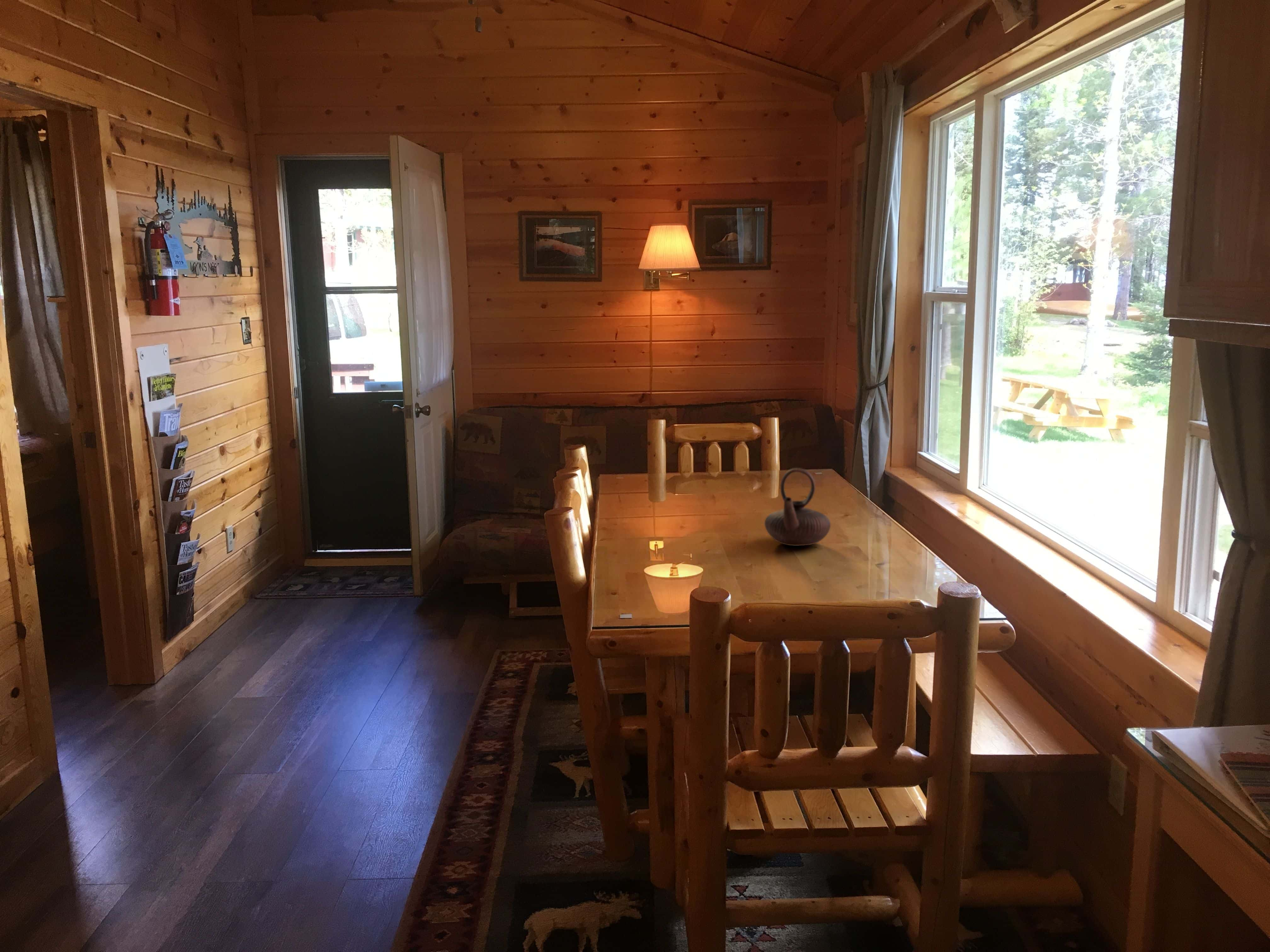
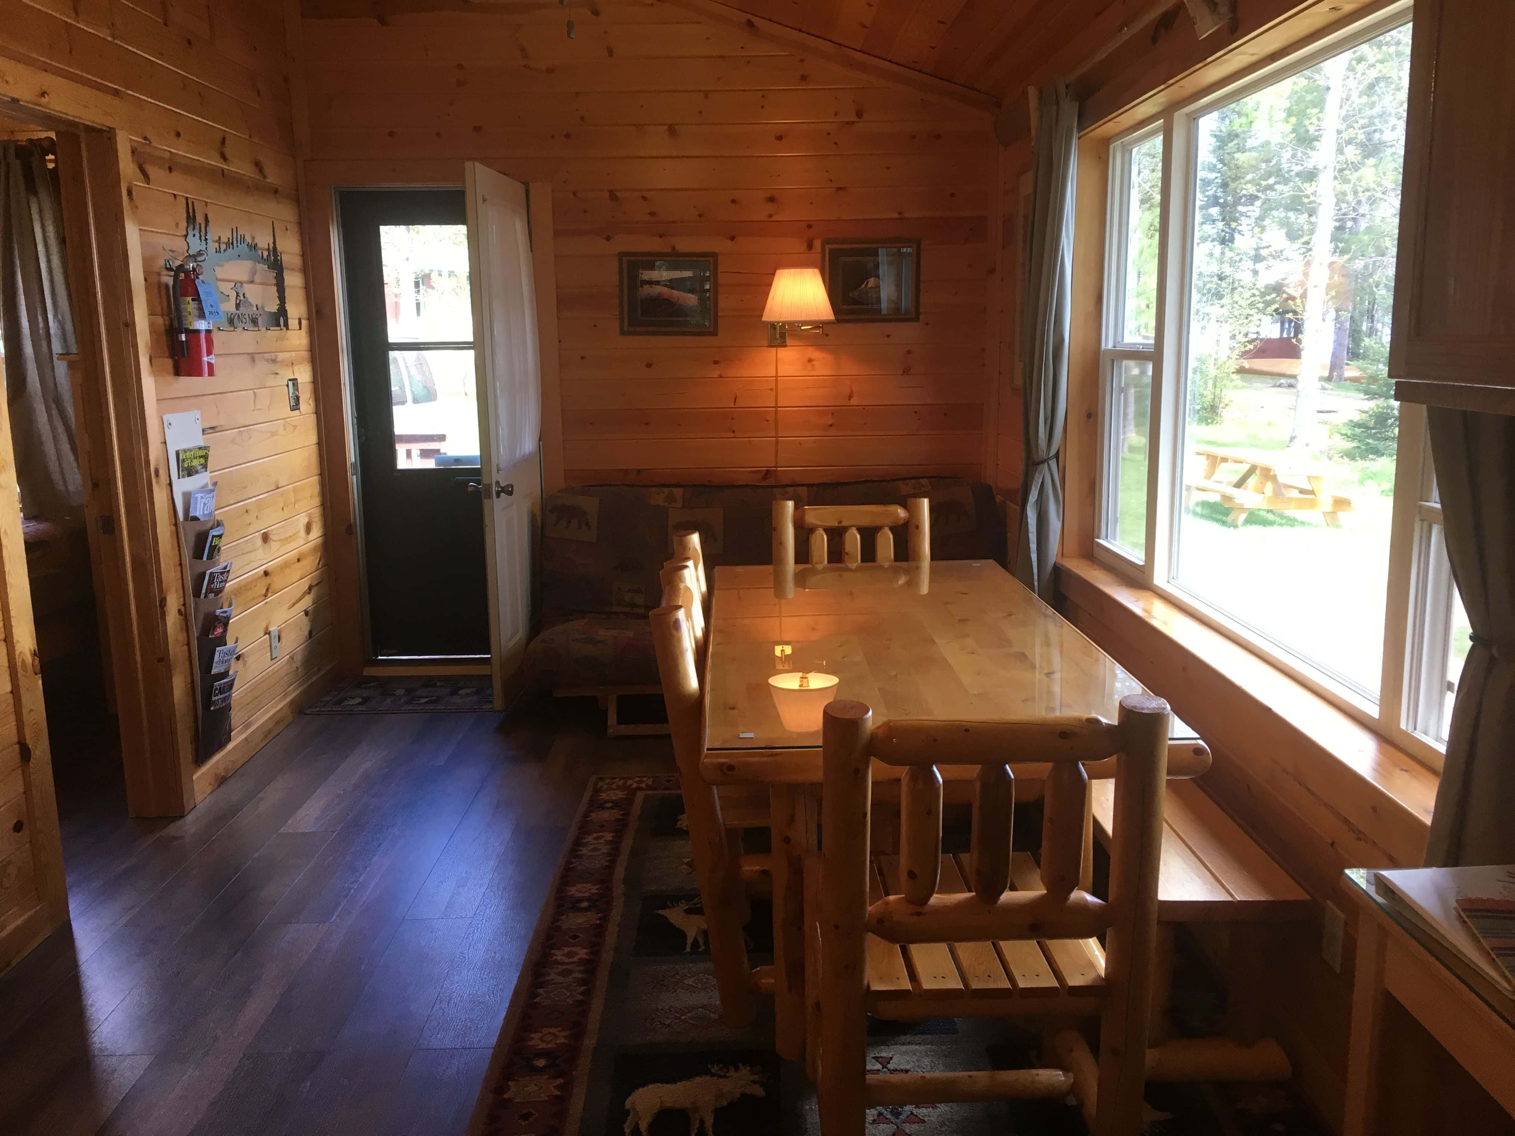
- teapot [764,468,831,546]
